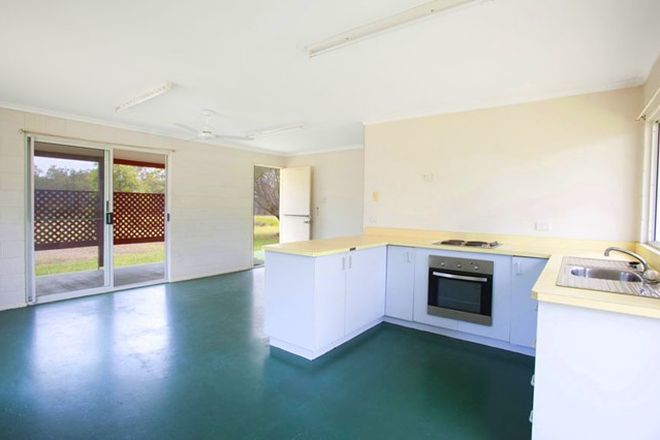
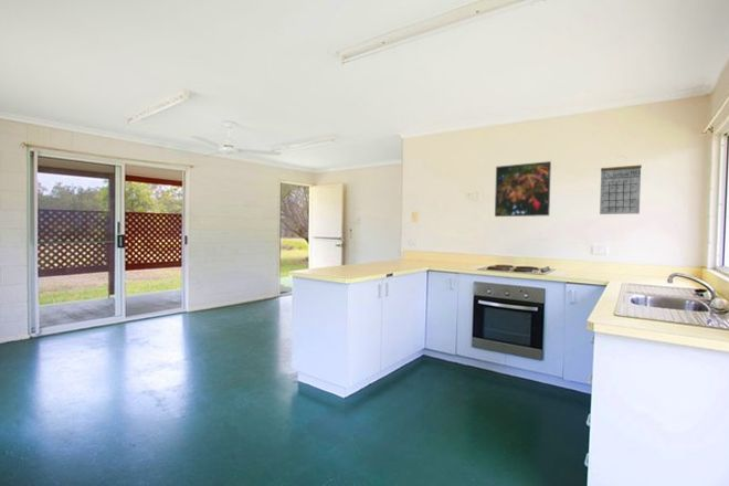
+ calendar [599,155,643,215]
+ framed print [494,160,552,218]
